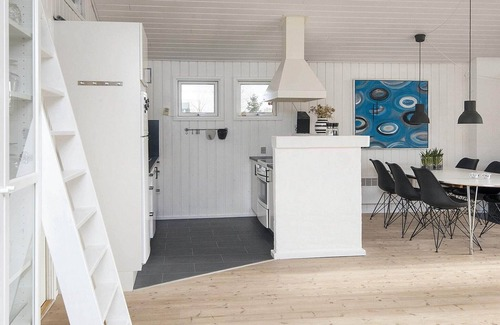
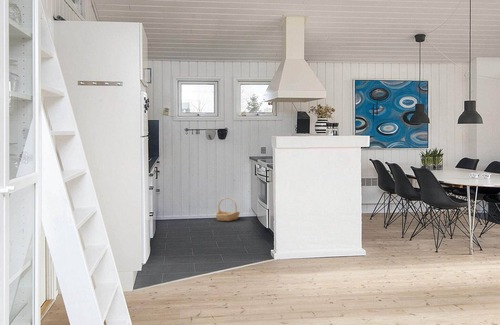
+ basket [214,197,241,222]
